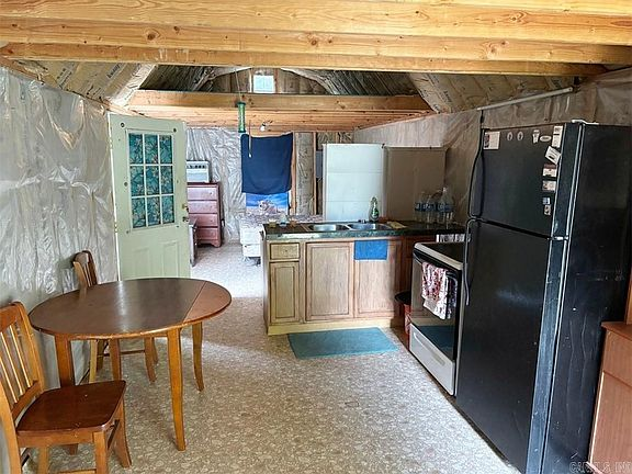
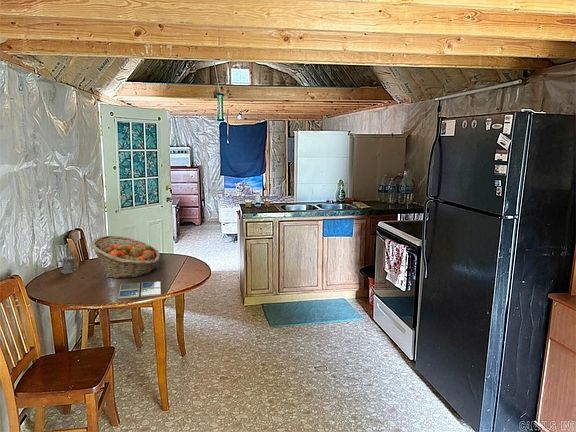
+ drink coaster [117,280,162,300]
+ fruit basket [90,235,161,279]
+ pepper shaker [59,255,77,275]
